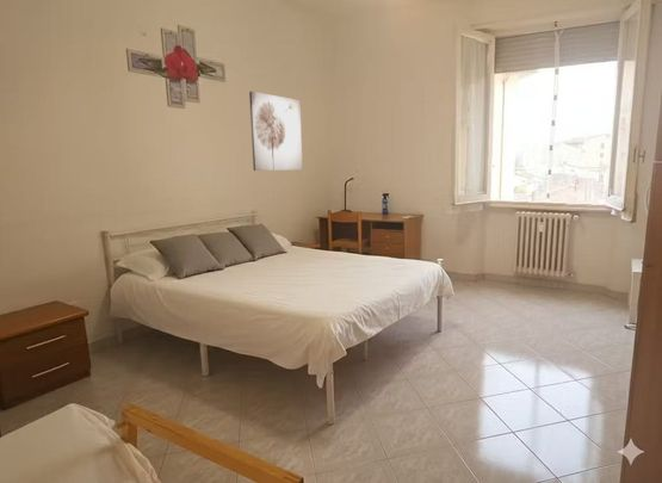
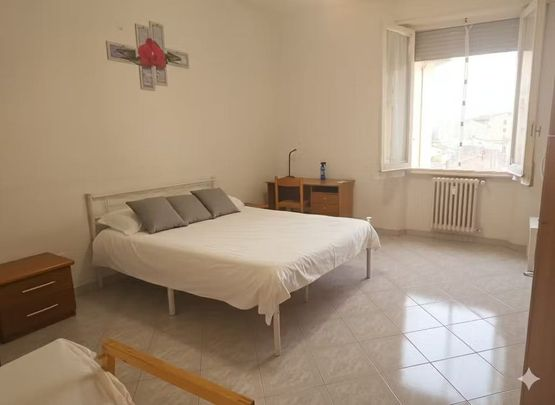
- wall art [248,91,303,172]
